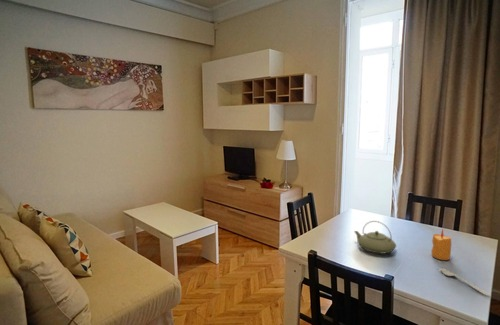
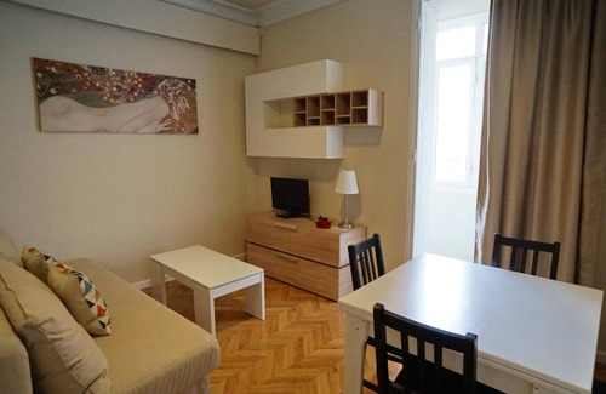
- teapot [353,220,397,255]
- spoon [440,267,492,297]
- candle [430,228,452,261]
